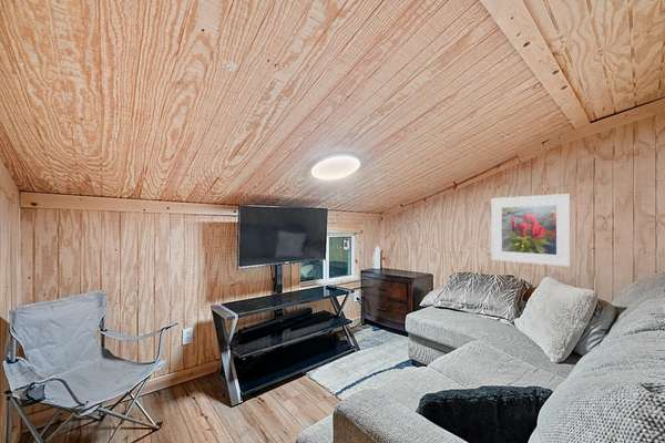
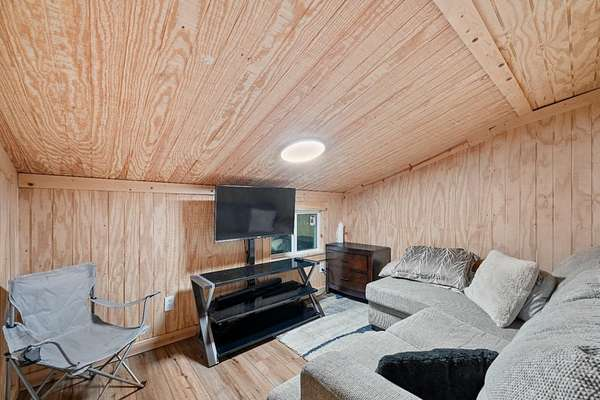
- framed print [490,193,572,268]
